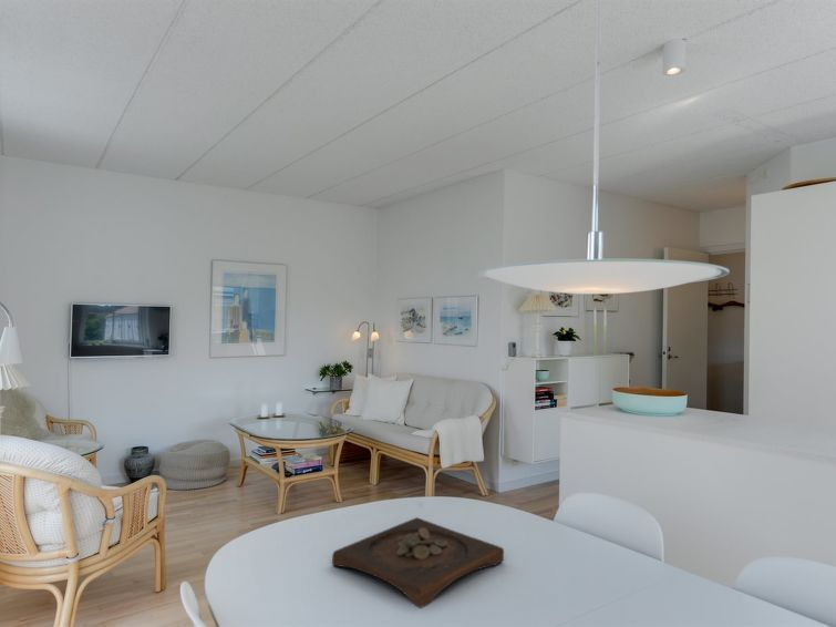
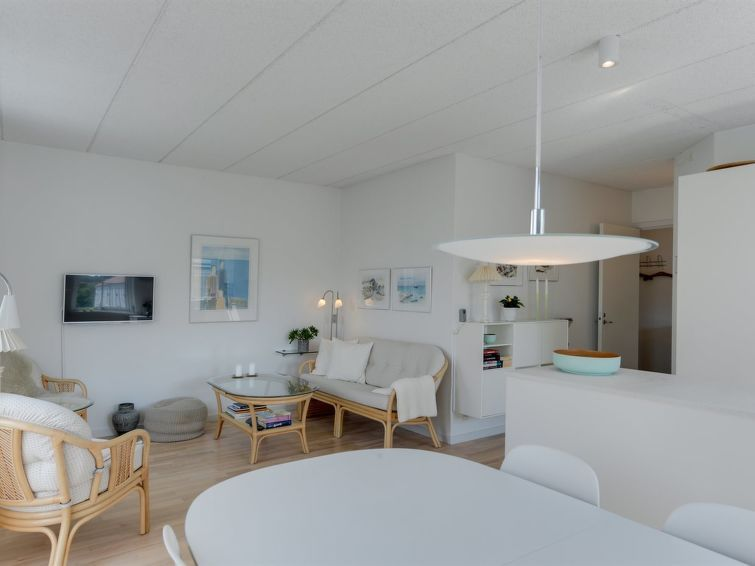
- wooden tray [331,516,505,609]
